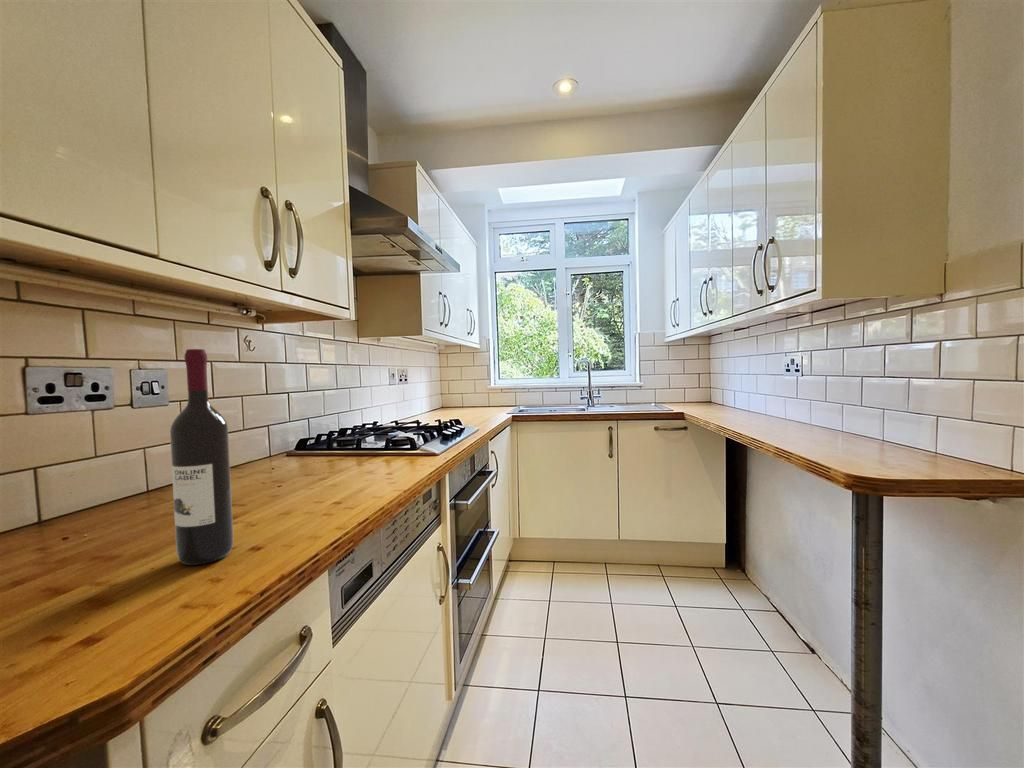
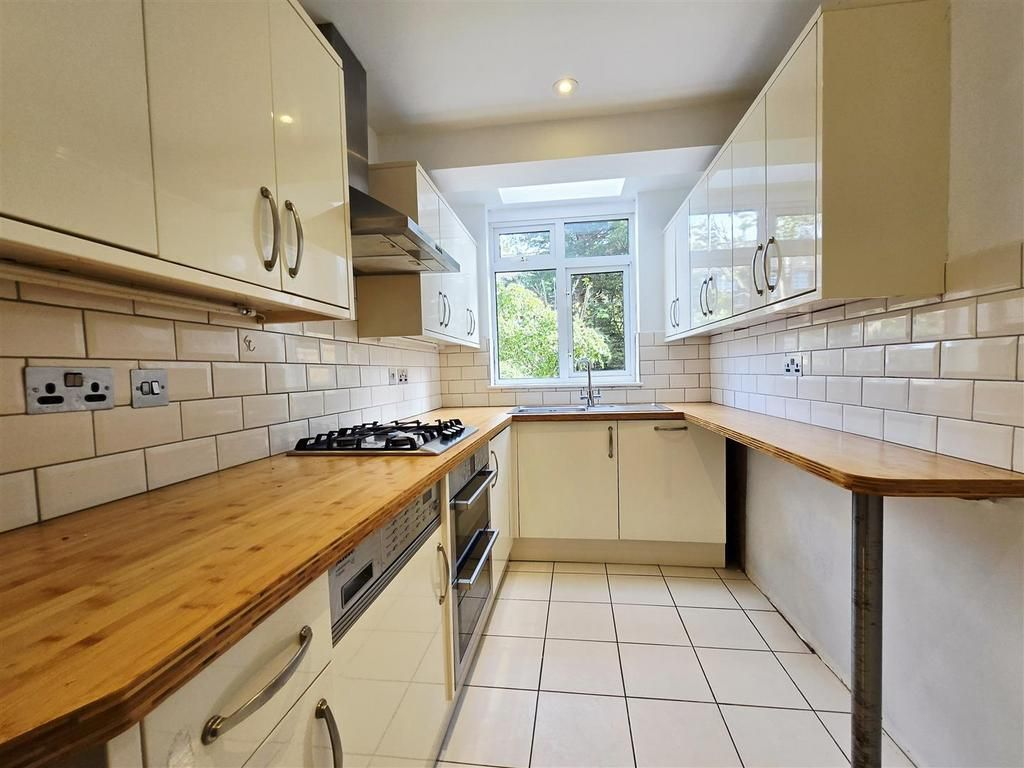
- wine bottle [169,348,234,566]
